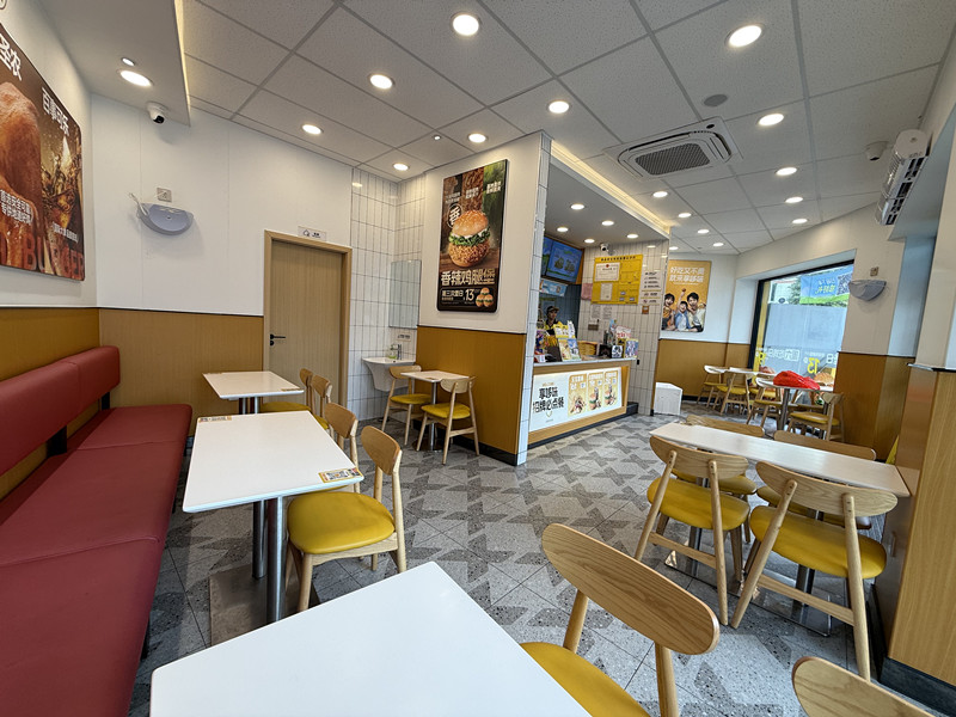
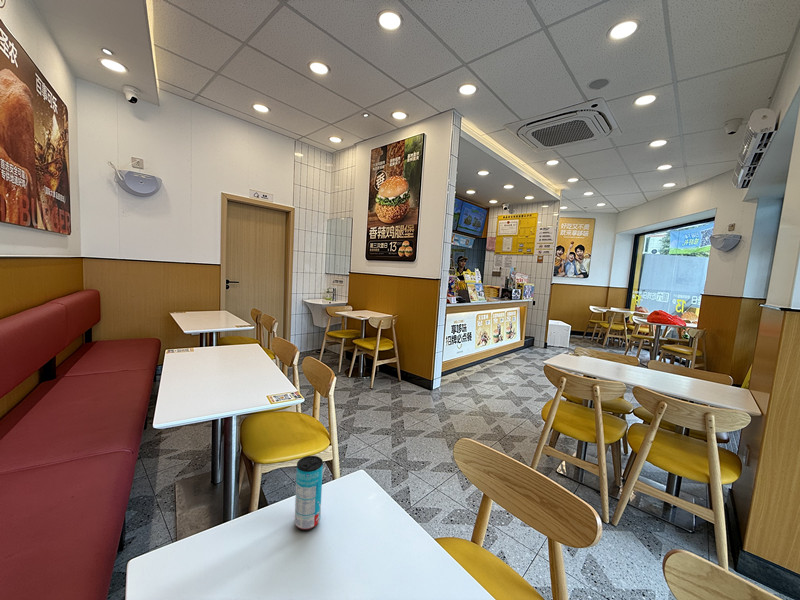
+ beverage can [294,455,324,532]
